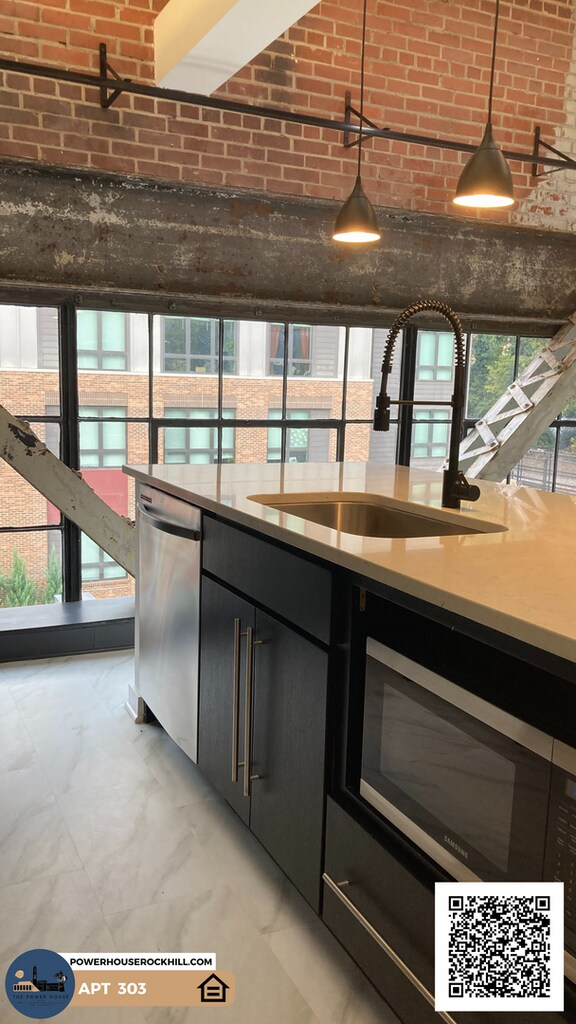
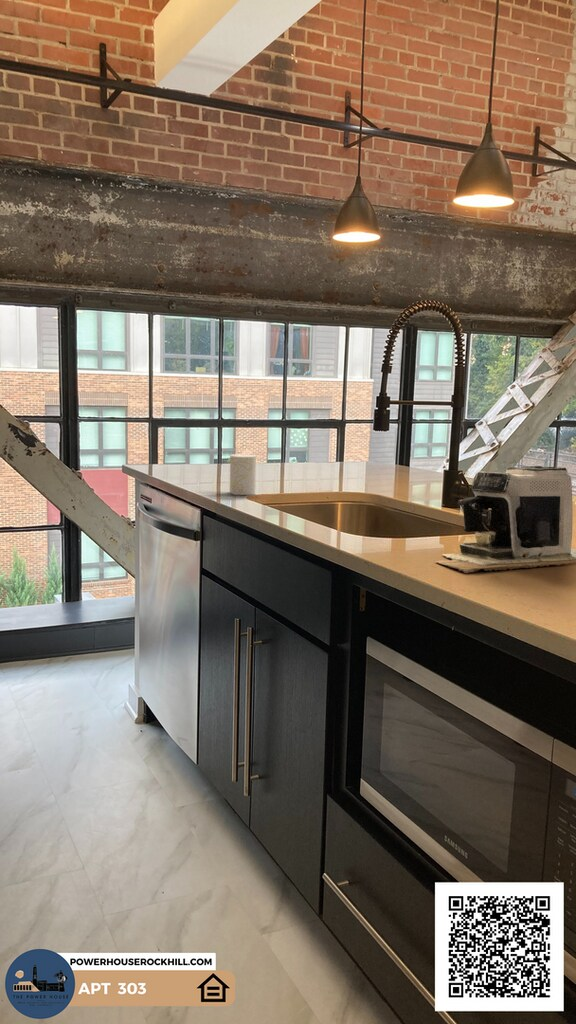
+ cup [229,453,257,496]
+ coffee maker [435,465,576,574]
